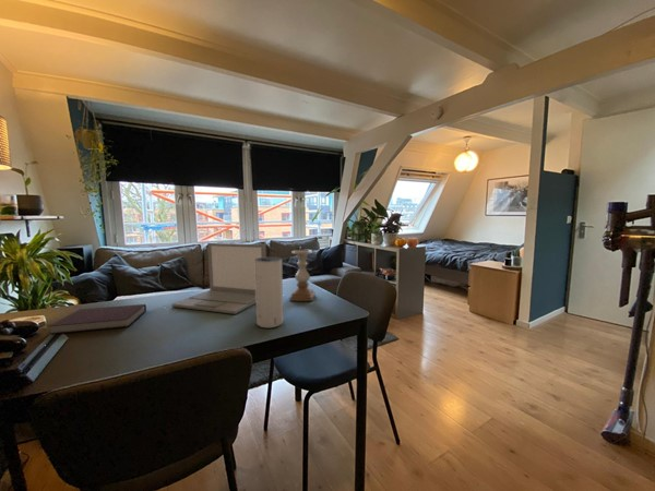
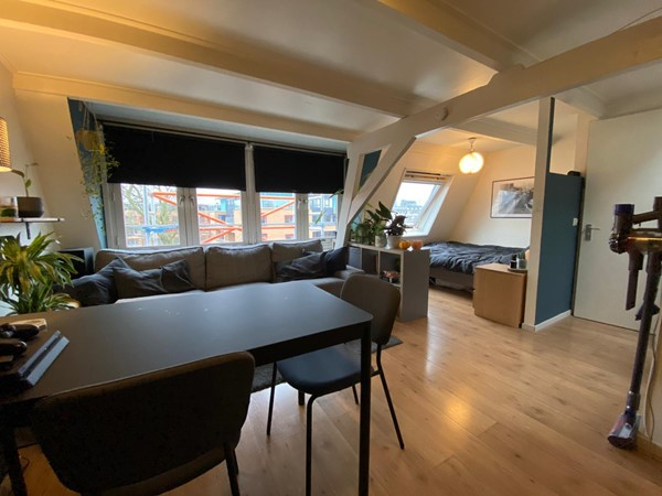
- speaker [254,256,284,330]
- notebook [48,303,147,335]
- laptop [171,242,266,315]
- candle holder [289,249,317,302]
